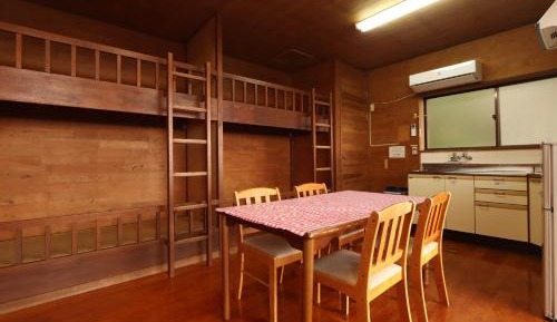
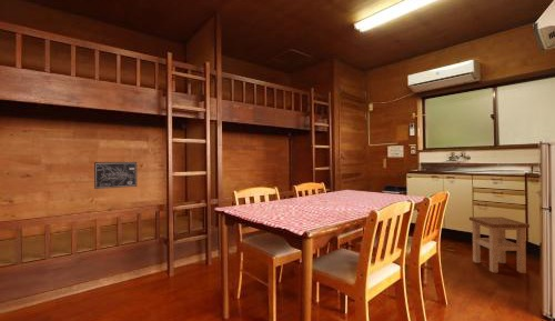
+ stool [468,215,531,274]
+ wall art [93,161,138,190]
